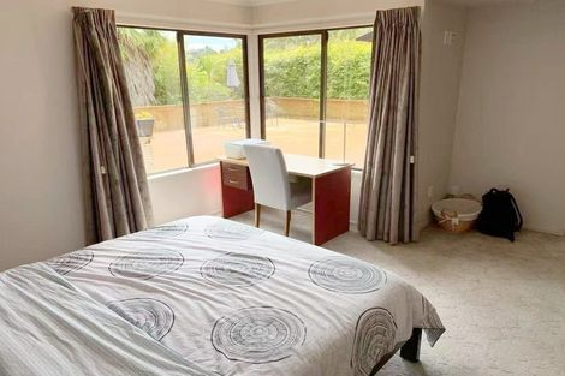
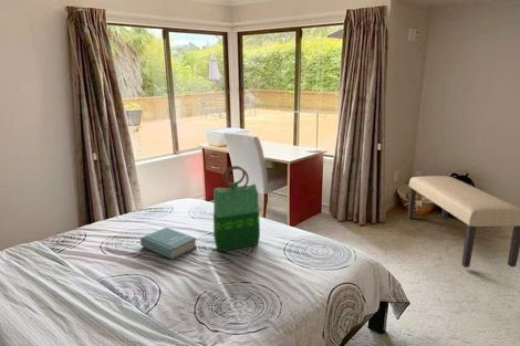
+ bench [407,175,520,269]
+ book [139,227,198,261]
+ tote bag [212,165,261,252]
